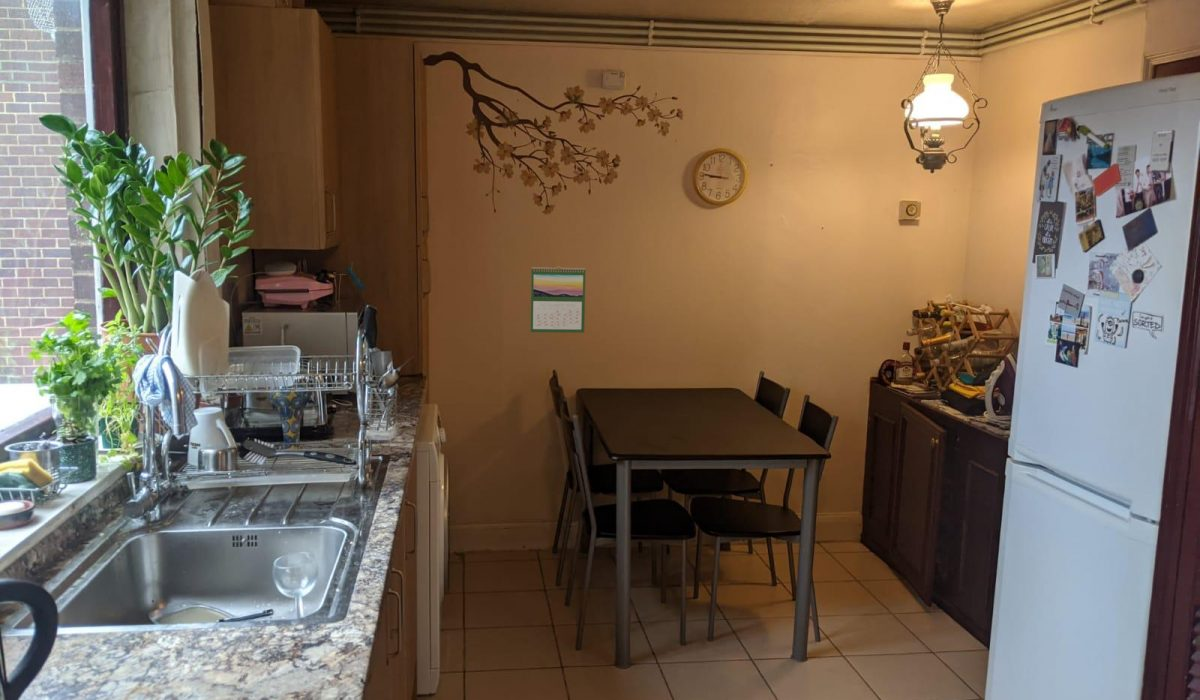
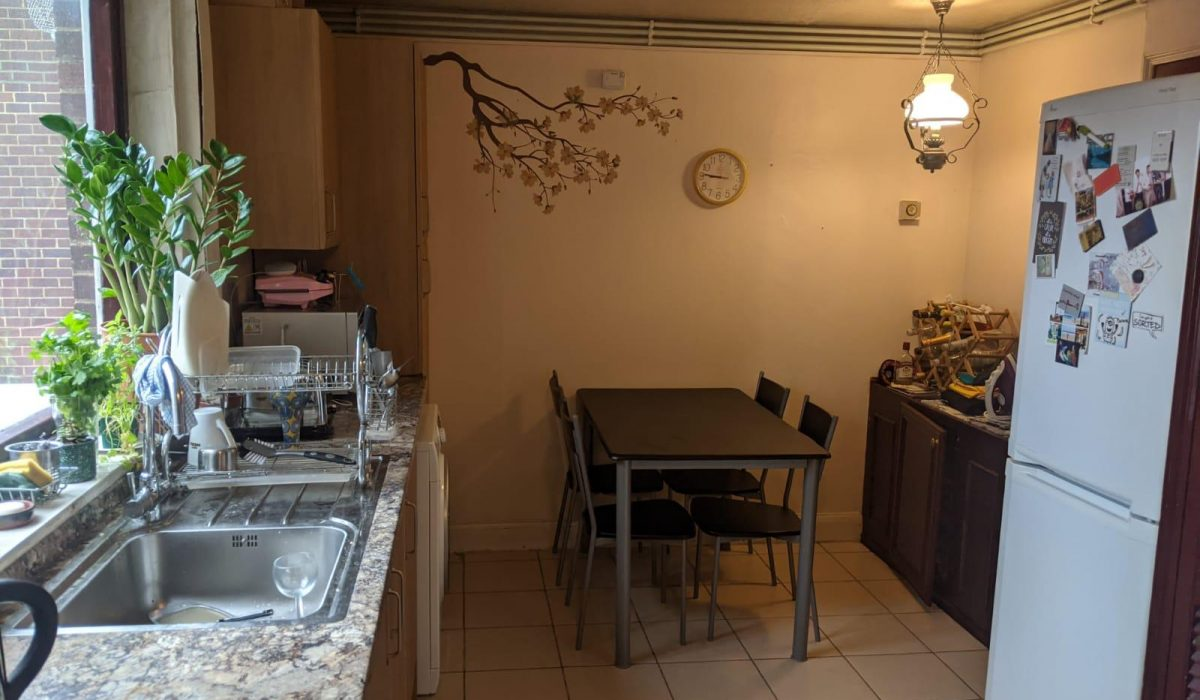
- calendar [529,265,587,334]
